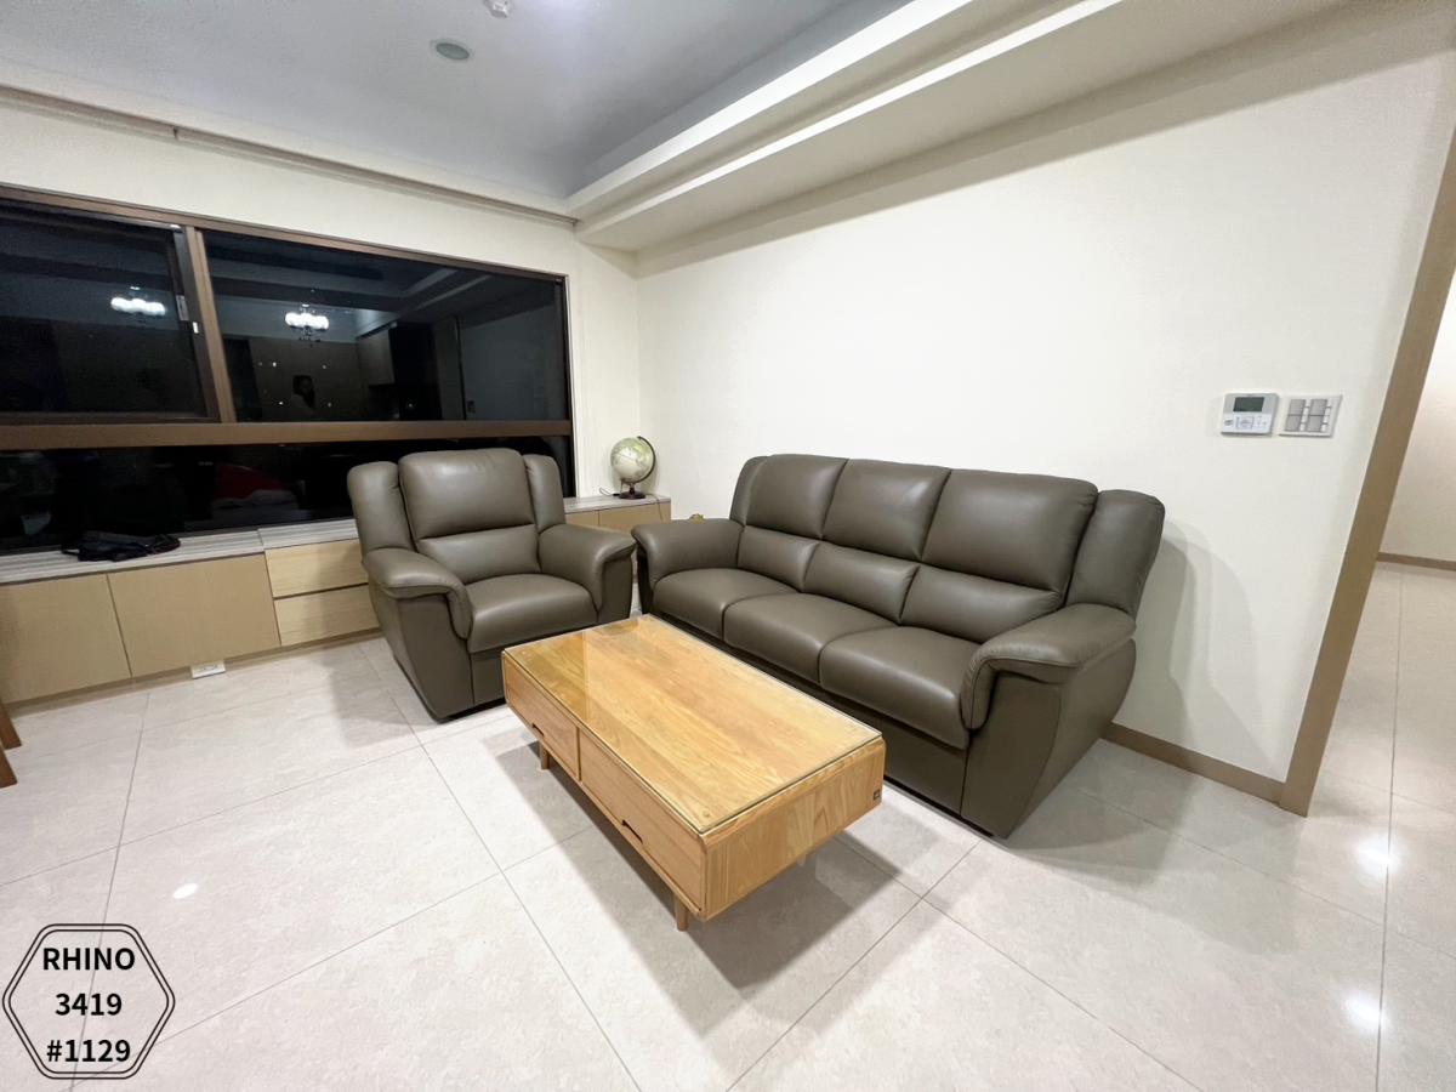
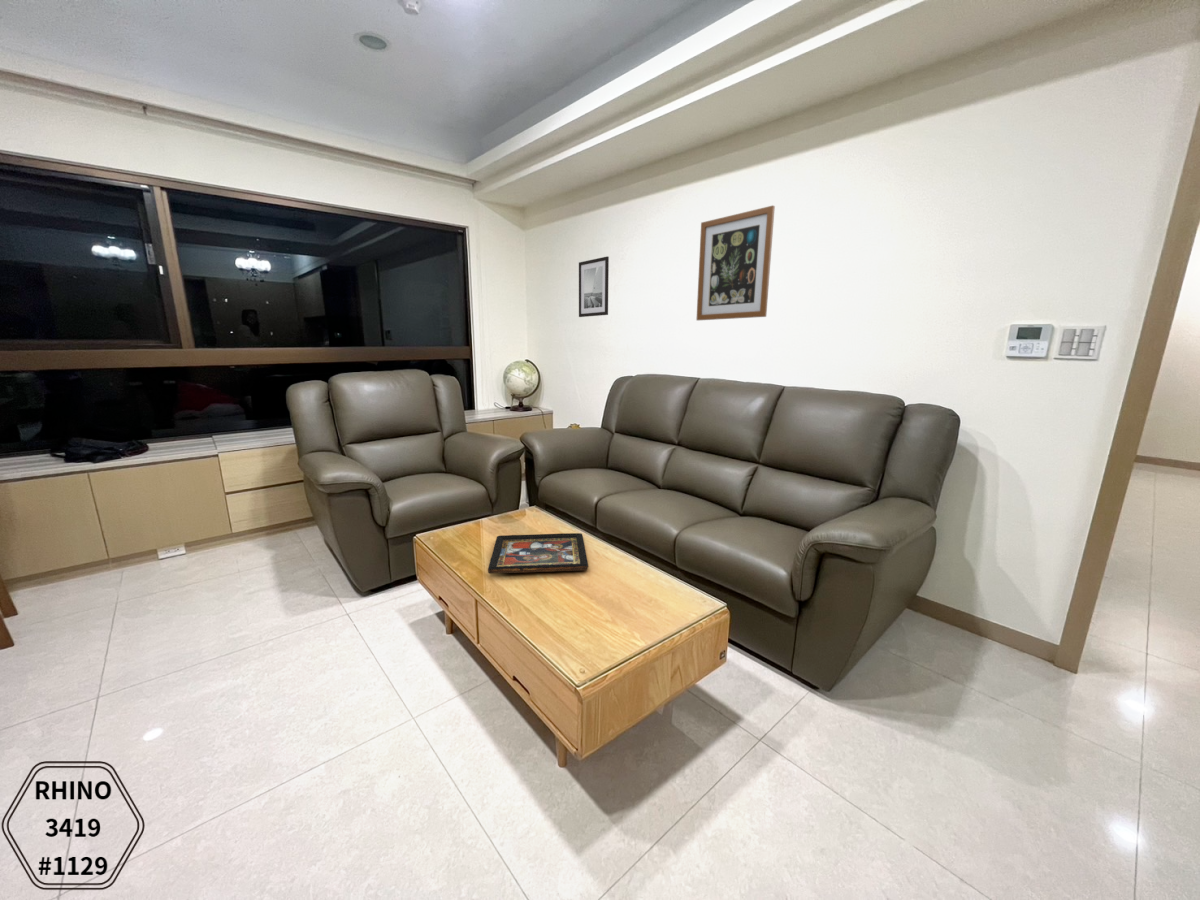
+ wall art [695,204,776,321]
+ decorative tray [487,532,589,574]
+ wall art [578,255,610,318]
